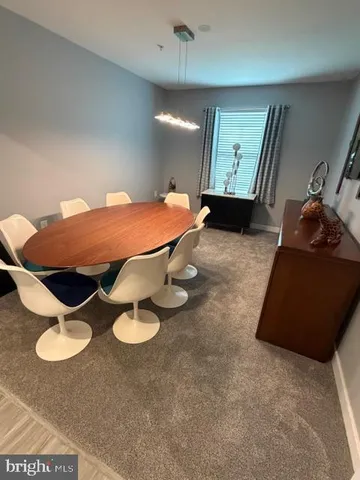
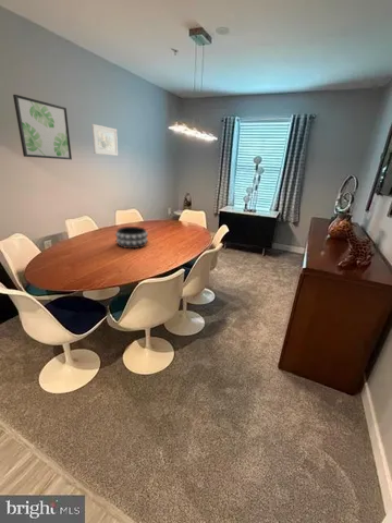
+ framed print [90,123,119,157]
+ decorative bowl [114,226,149,250]
+ wall art [12,94,73,160]
